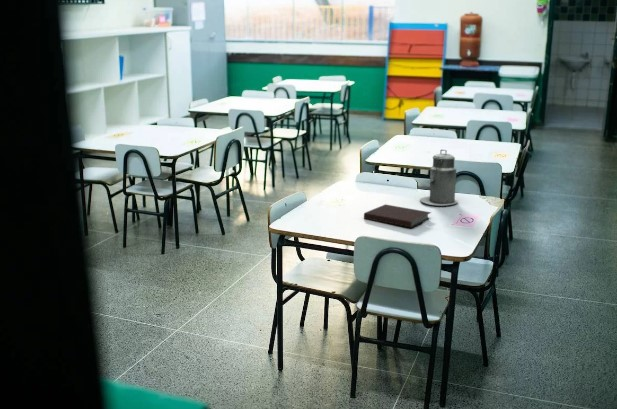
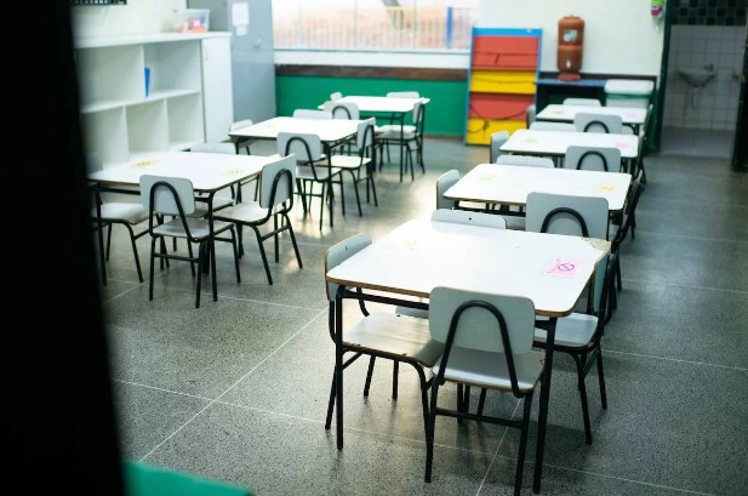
- canister [419,149,459,207]
- notebook [363,203,432,229]
